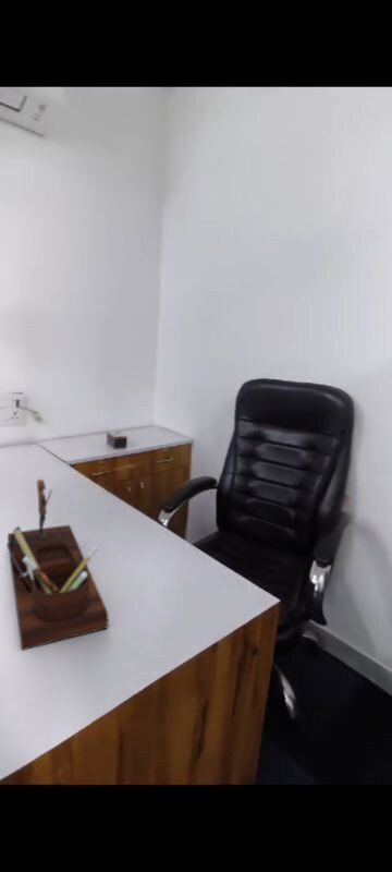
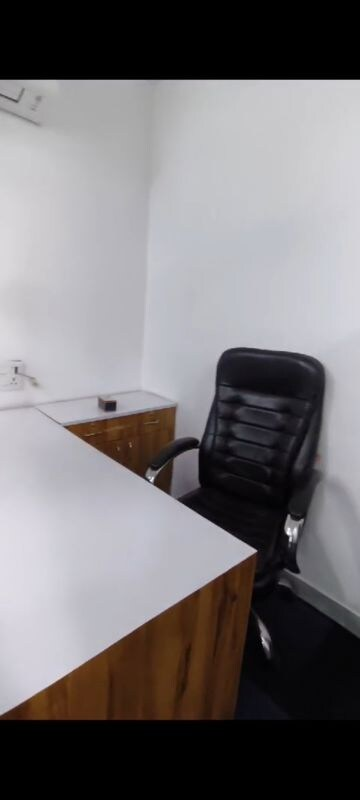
- desk organizer [5,479,109,652]
